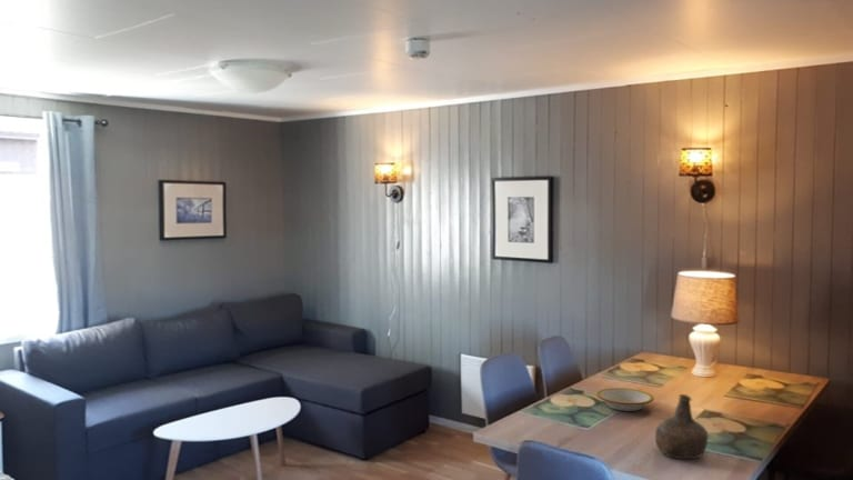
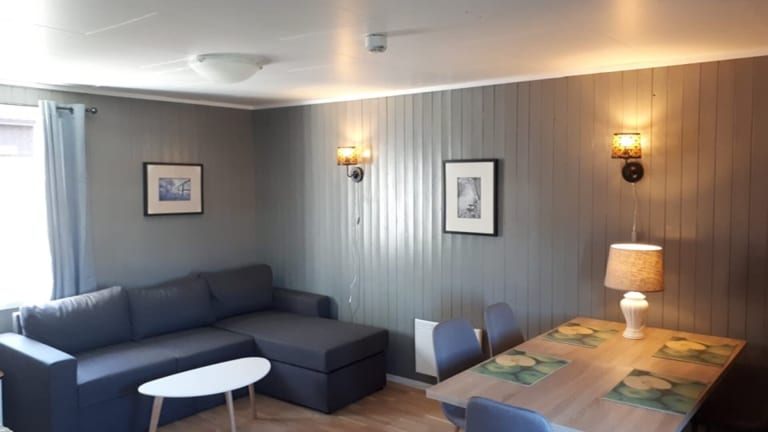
- bowl [595,387,655,412]
- bottle [654,393,709,460]
